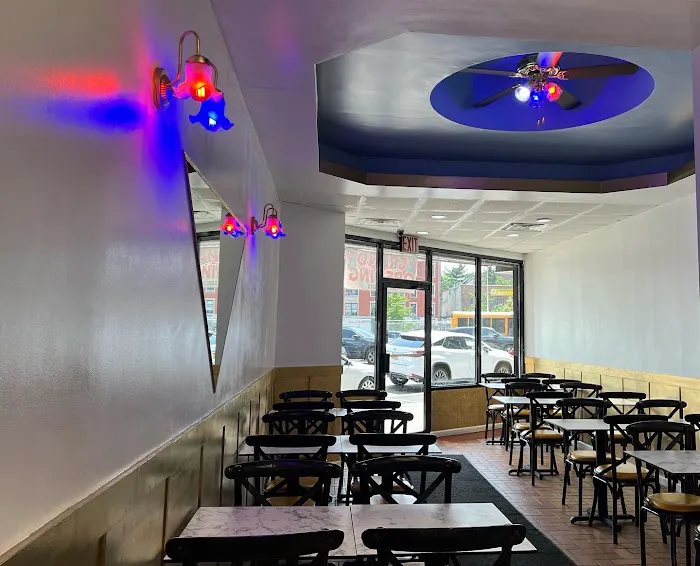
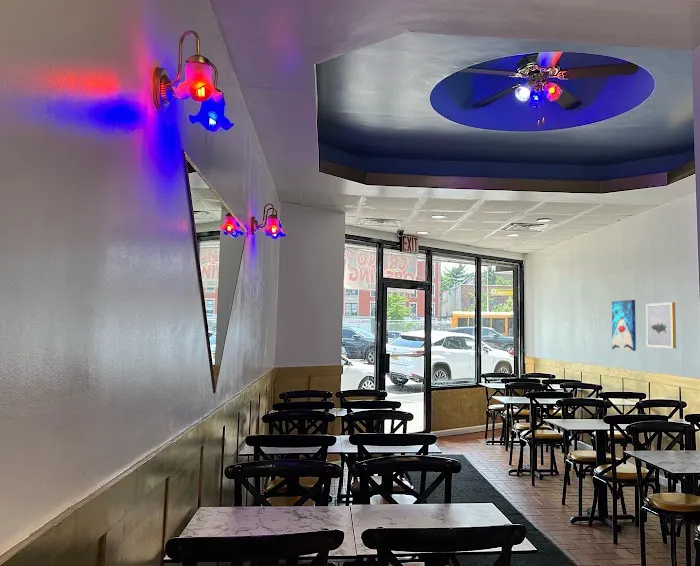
+ wall art [611,299,637,352]
+ wall art [645,301,677,349]
